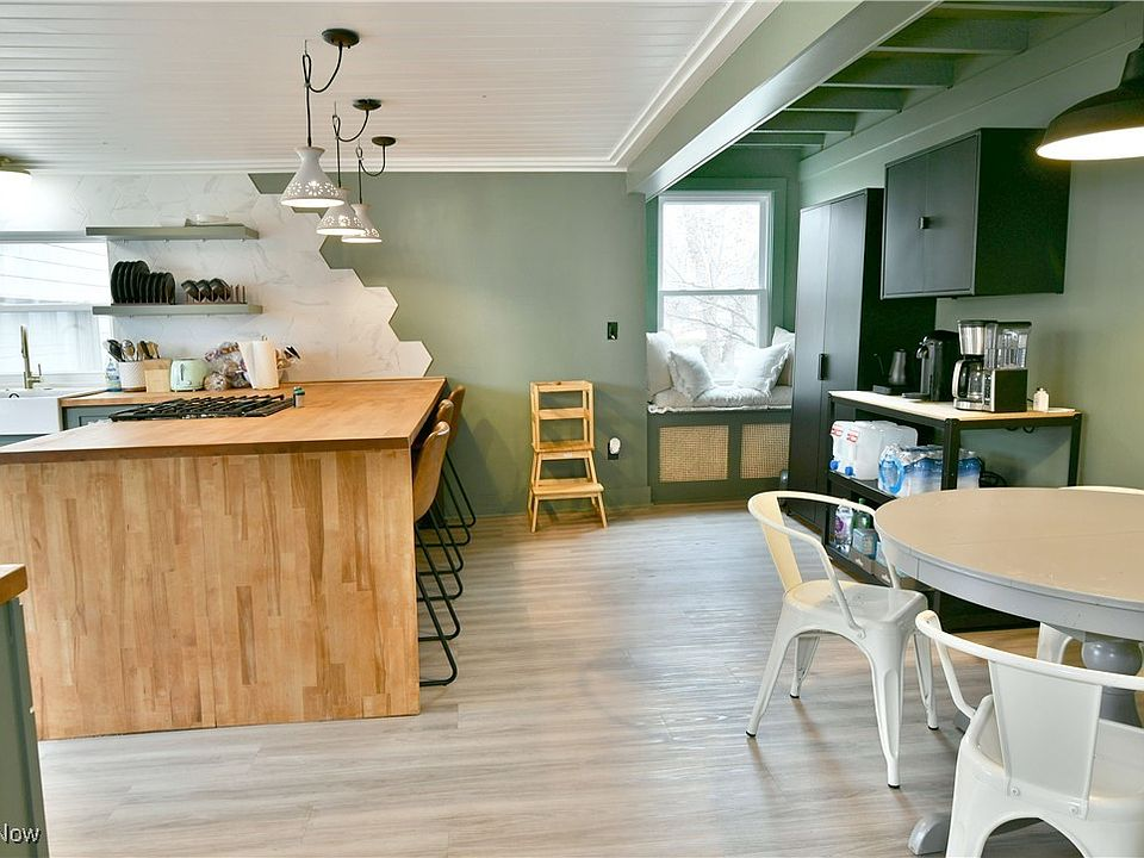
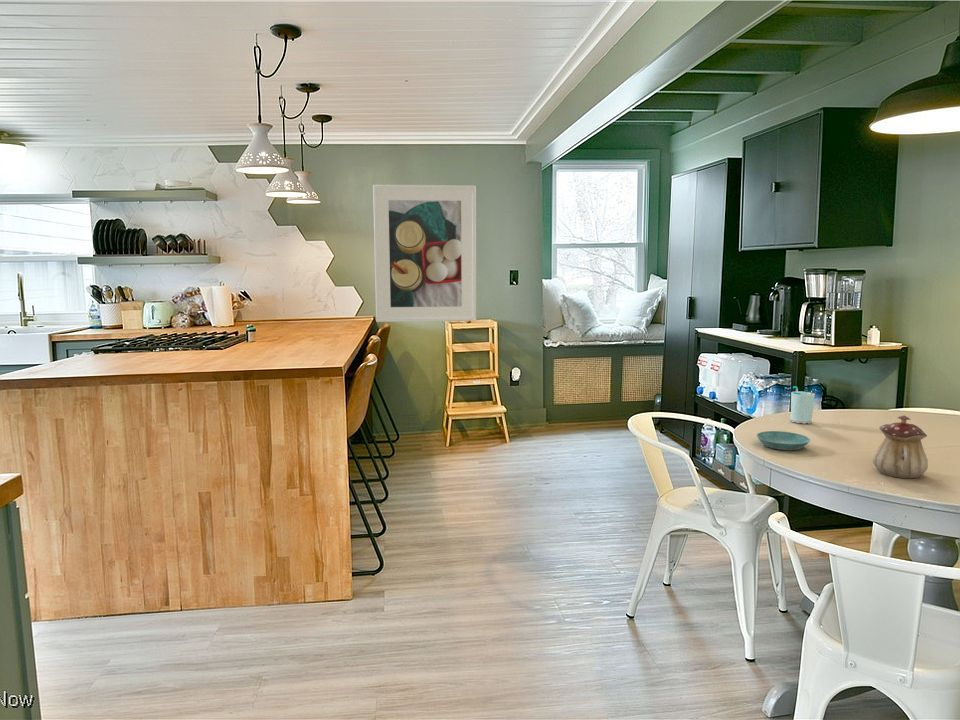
+ saucer [756,430,811,451]
+ cup [790,385,816,425]
+ teapot [872,414,929,479]
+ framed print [372,184,477,323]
